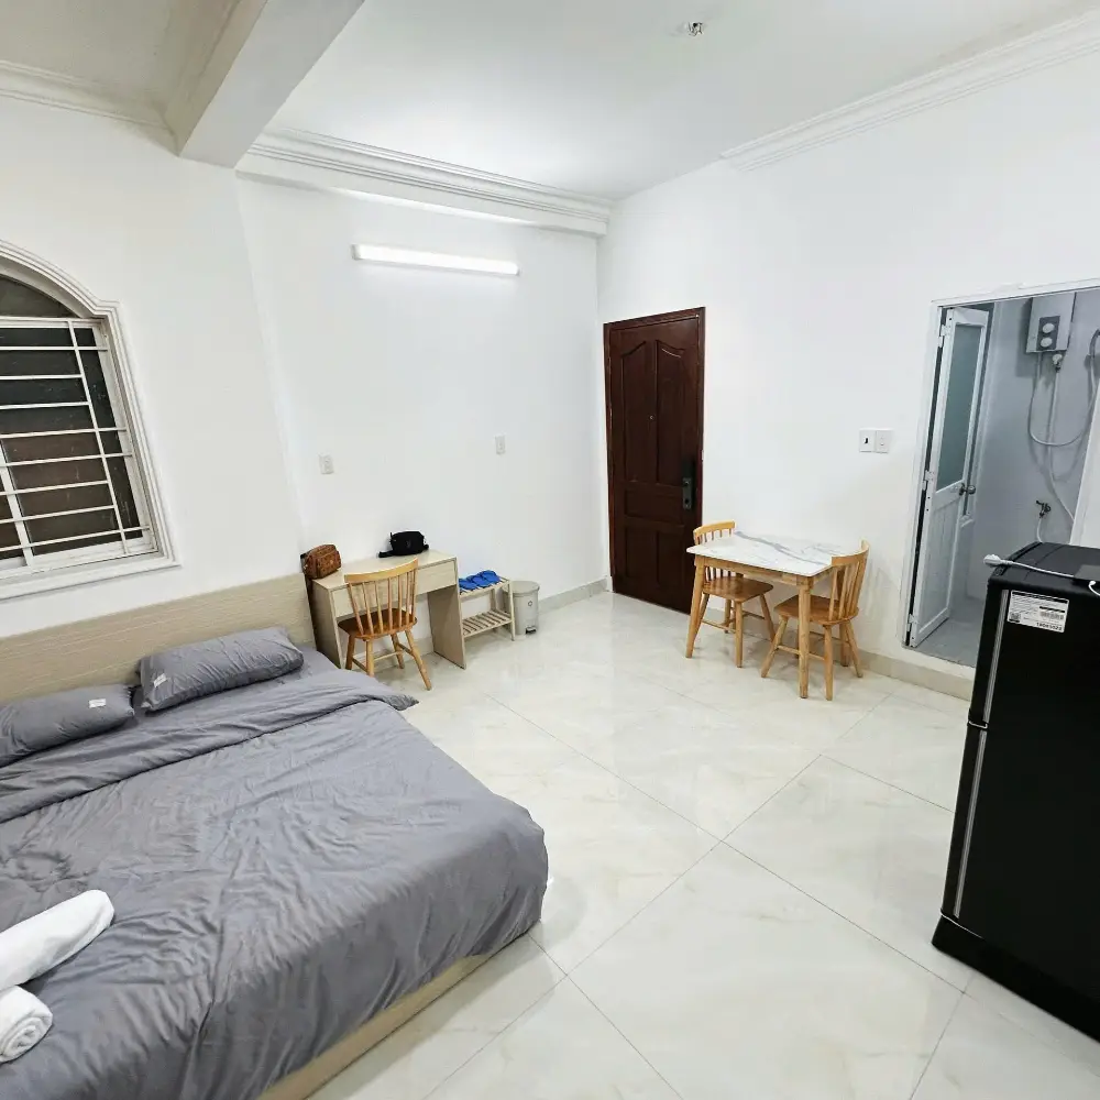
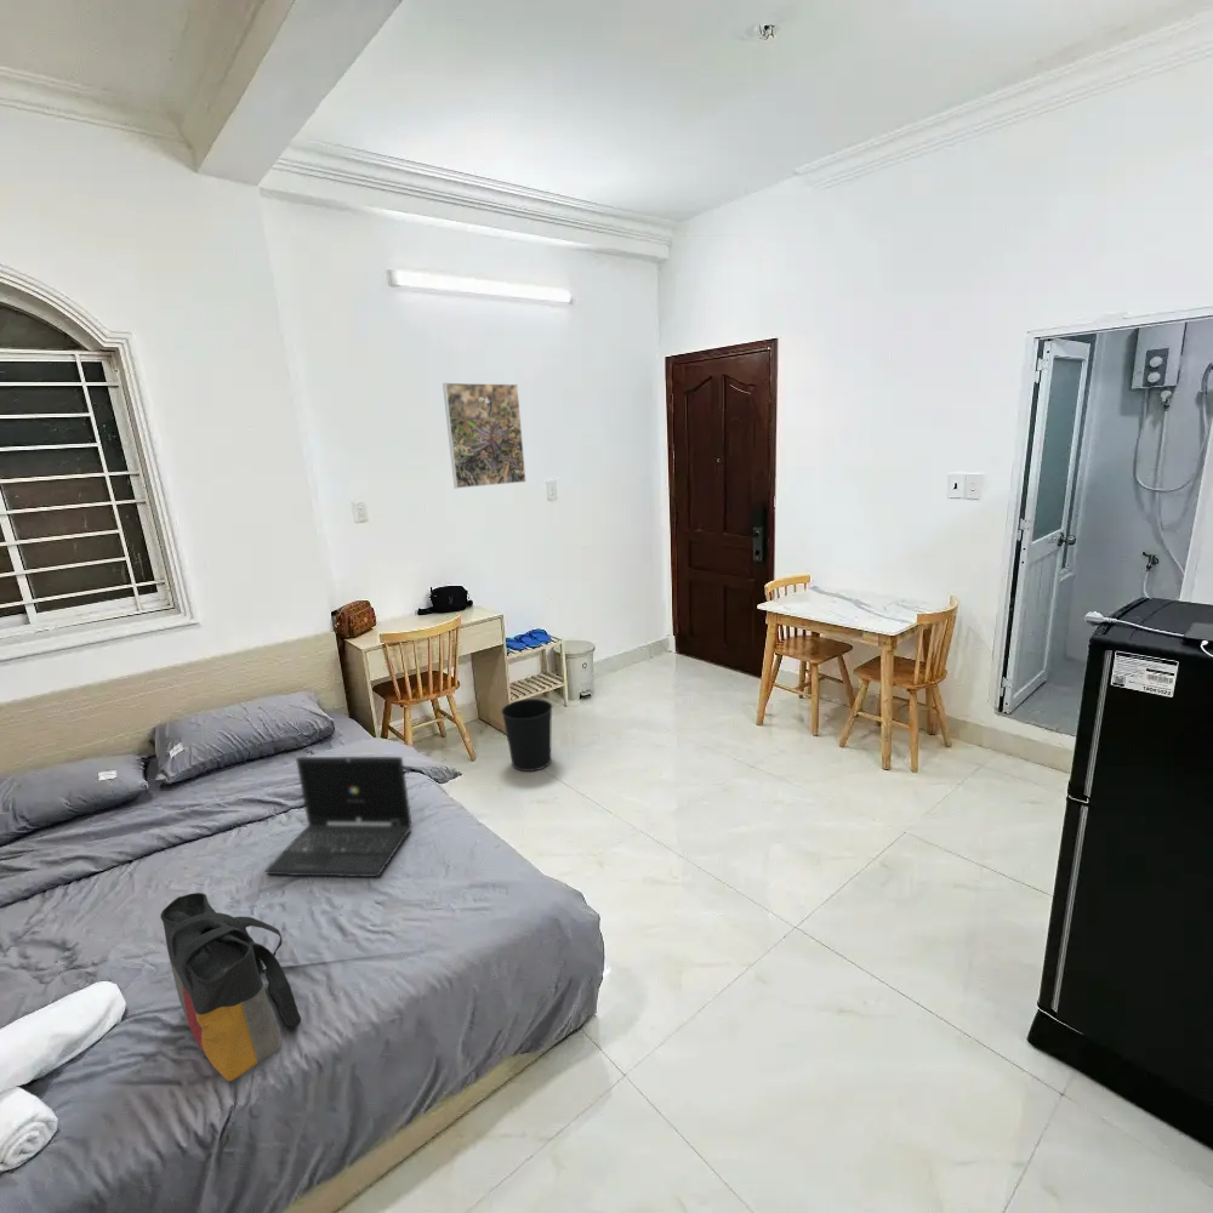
+ wastebasket [500,697,553,773]
+ laptop [263,756,414,878]
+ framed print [442,382,526,489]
+ tote bag [159,892,302,1082]
